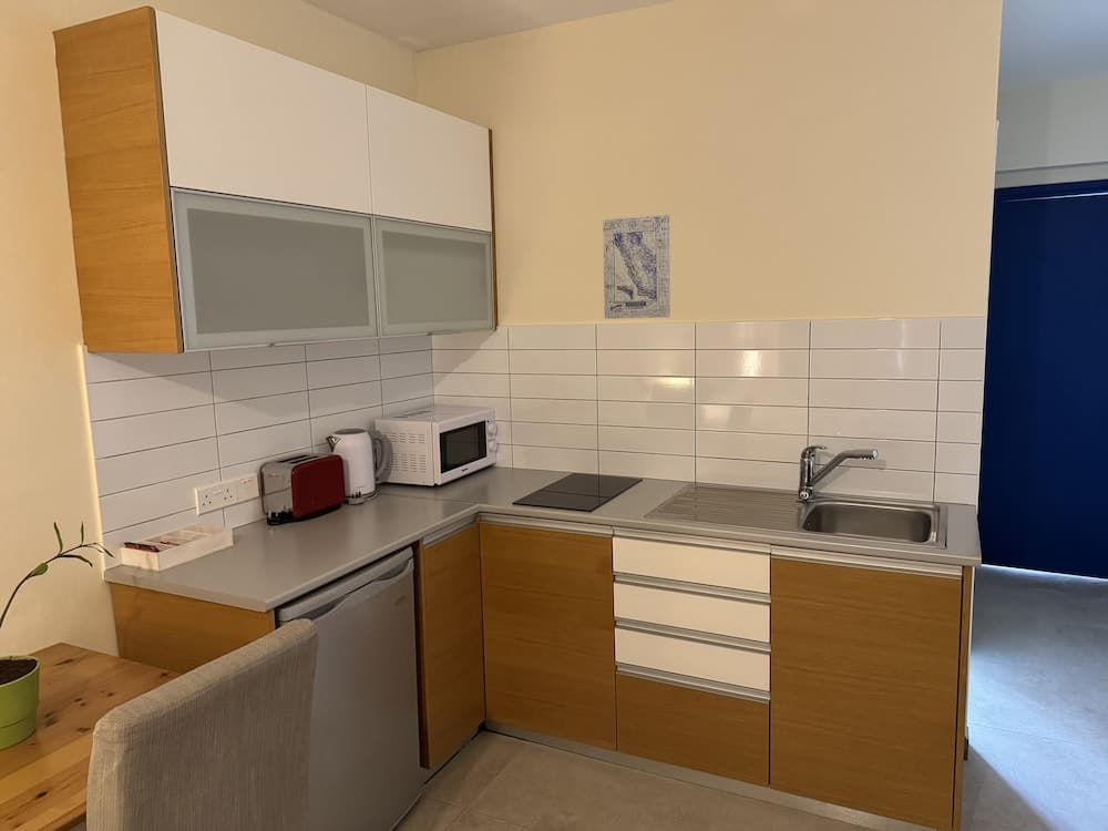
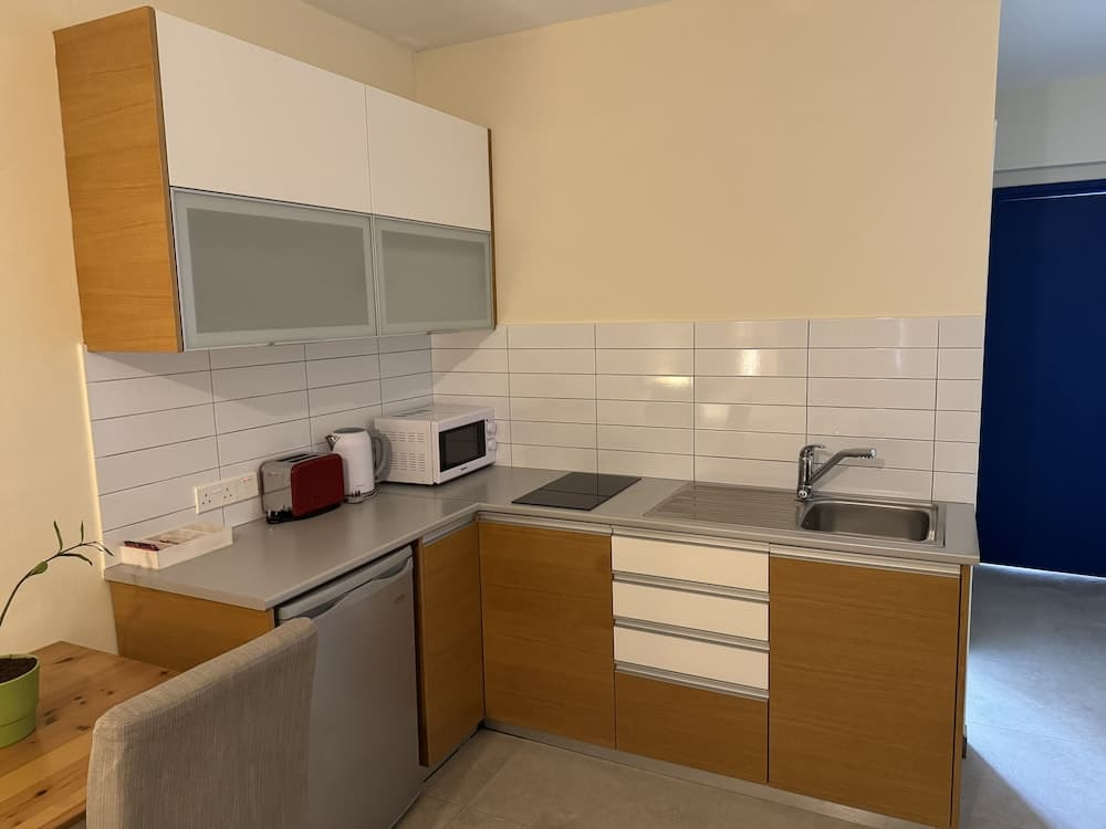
- wall art [602,213,671,320]
